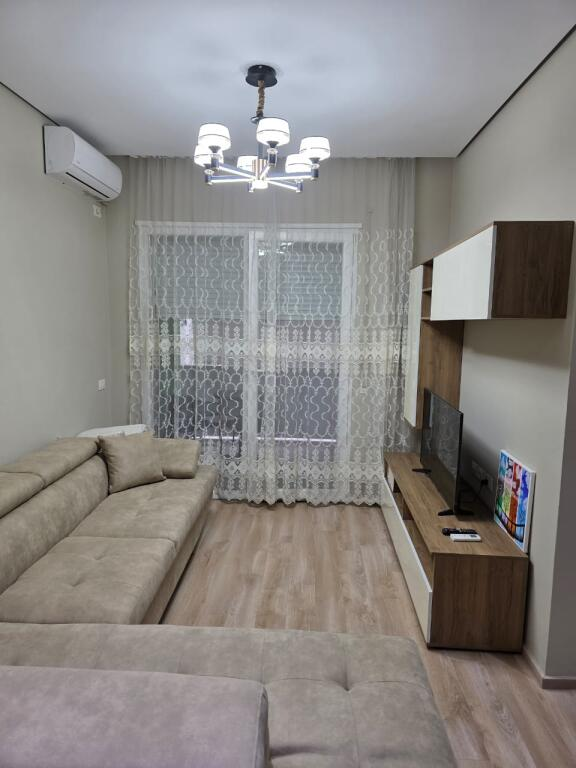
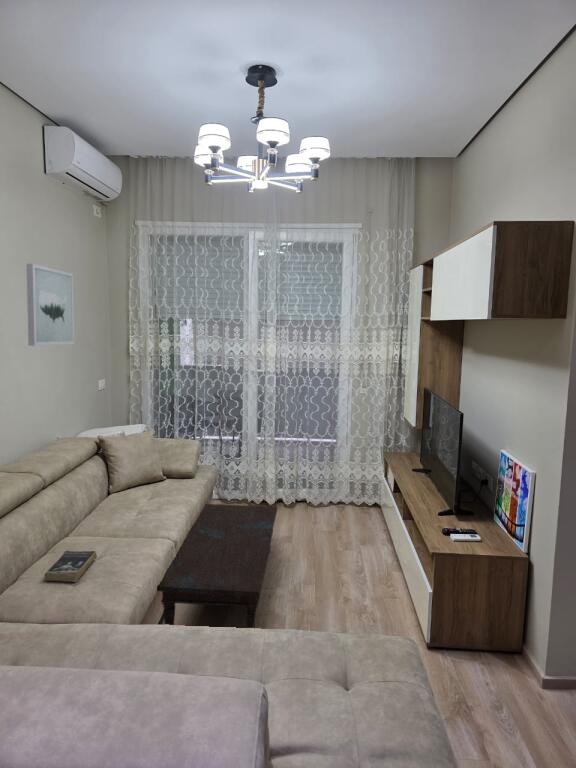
+ book [43,550,98,583]
+ wall art [25,263,75,347]
+ coffee table [156,503,278,629]
